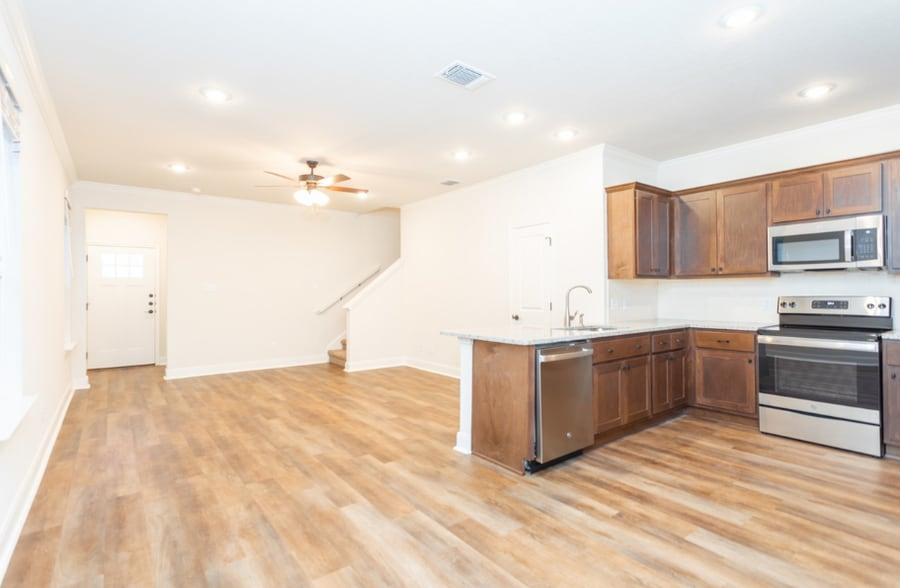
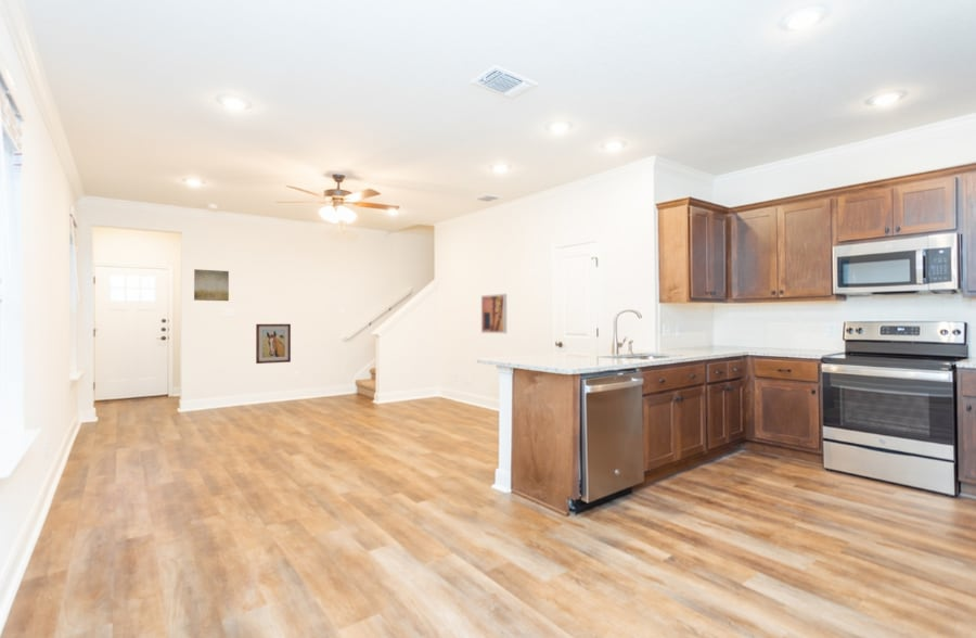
+ wall art [480,293,508,334]
+ wall art [255,323,292,365]
+ wall art [193,268,230,302]
